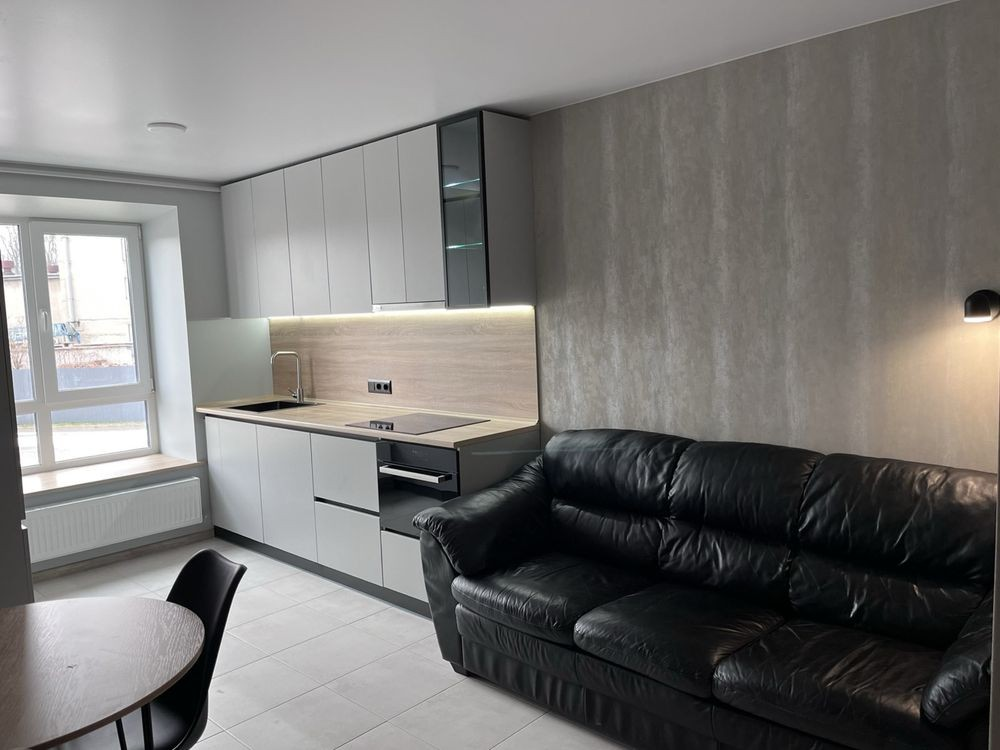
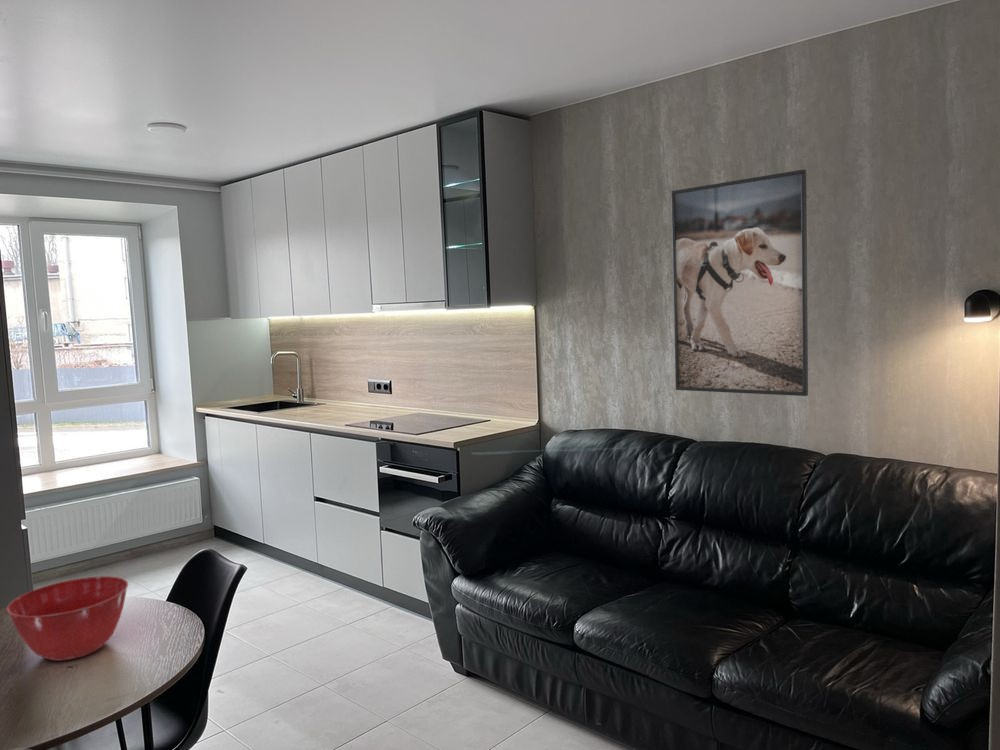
+ mixing bowl [6,575,129,662]
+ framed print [670,169,809,397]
